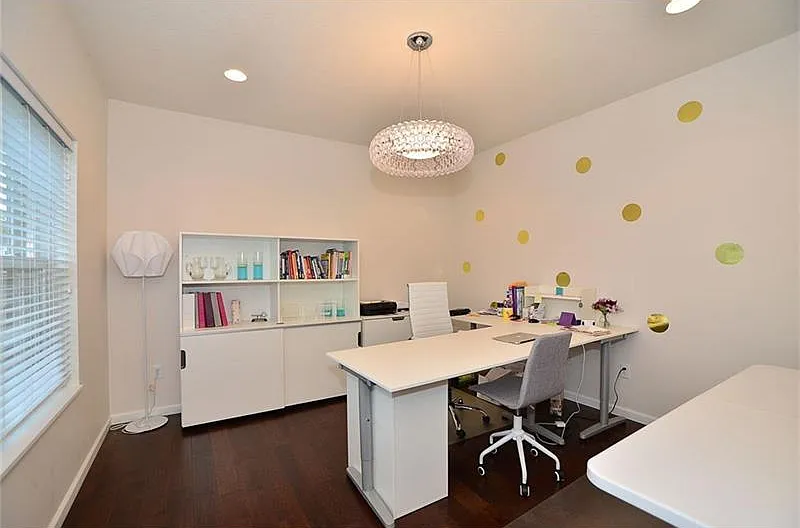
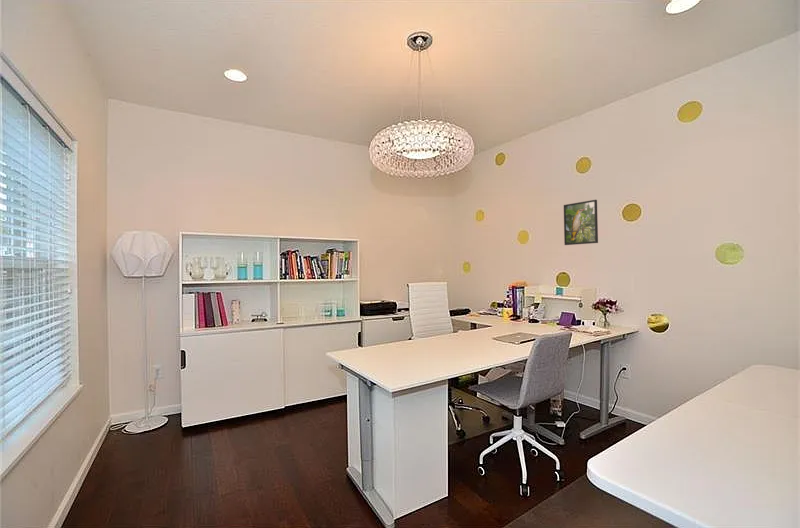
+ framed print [563,199,599,246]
